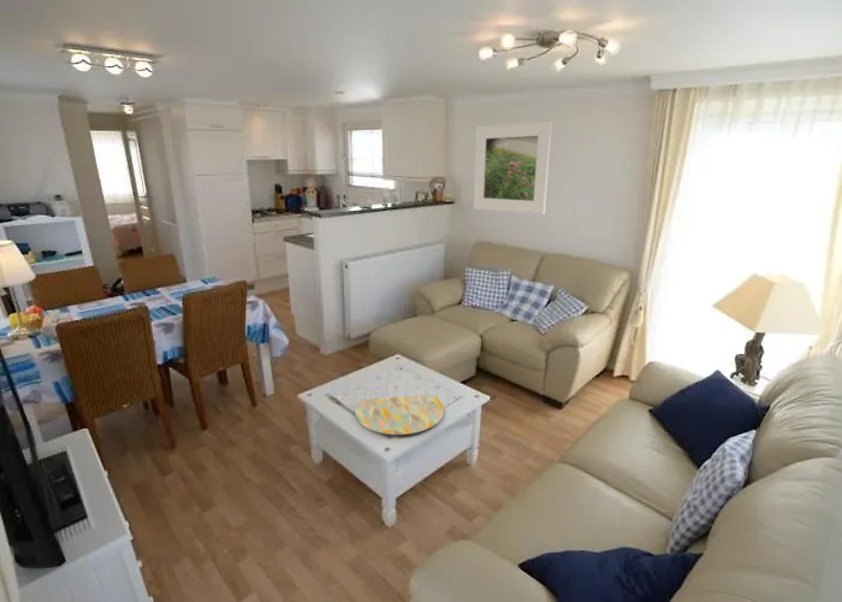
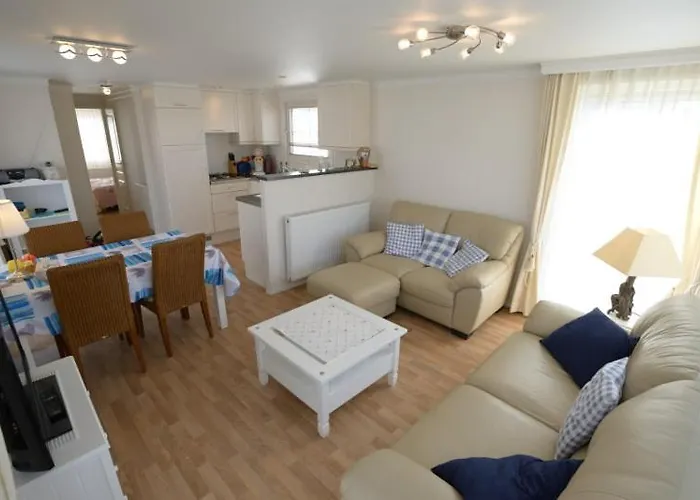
- decorative tray [354,394,445,436]
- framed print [473,119,553,216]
